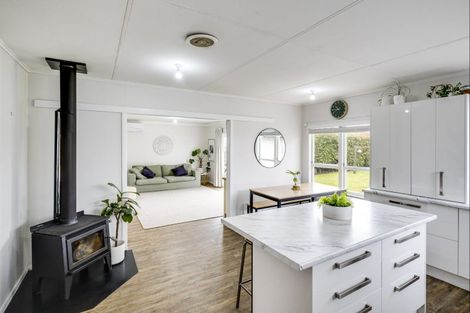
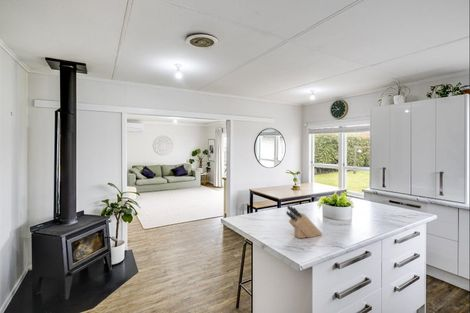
+ knife block [285,204,323,239]
